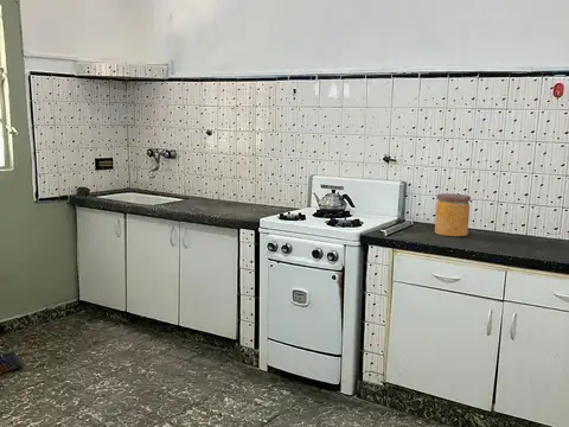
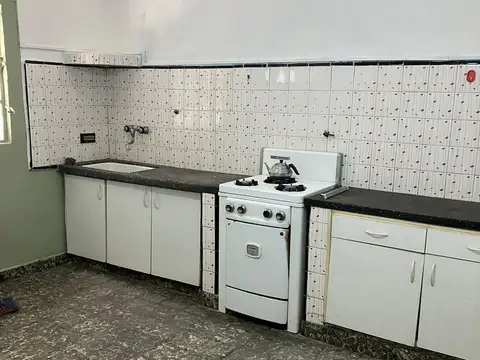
- jar [434,192,472,237]
